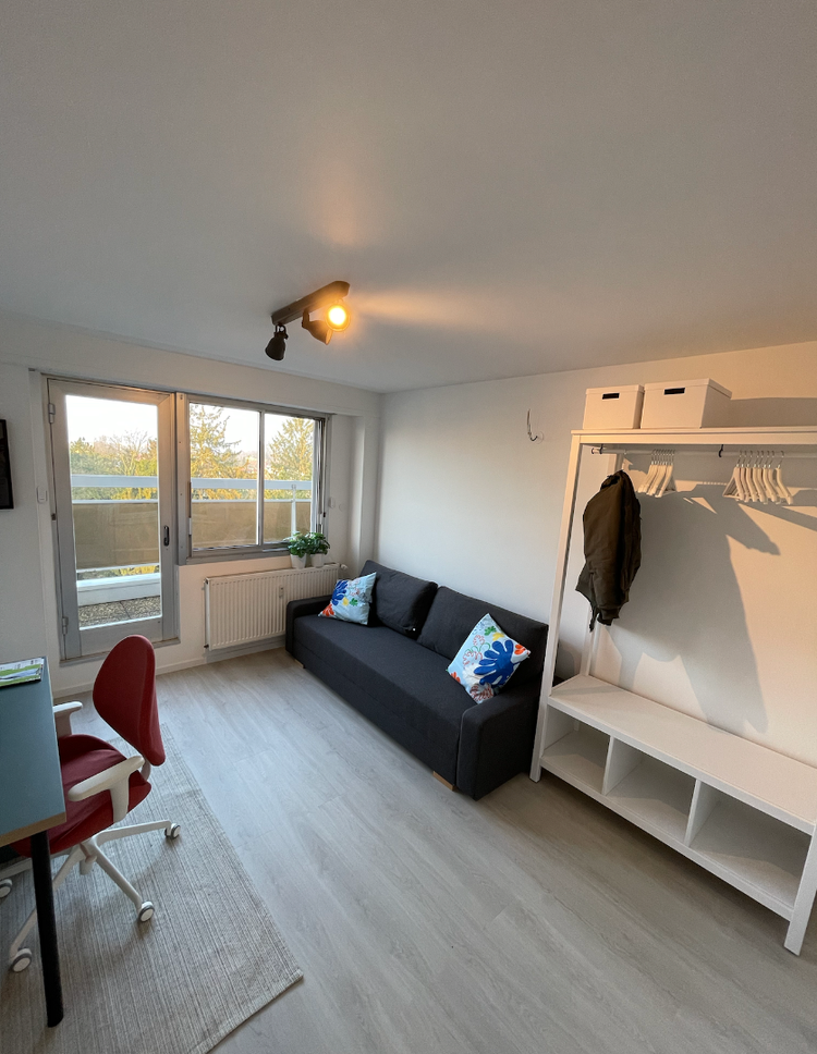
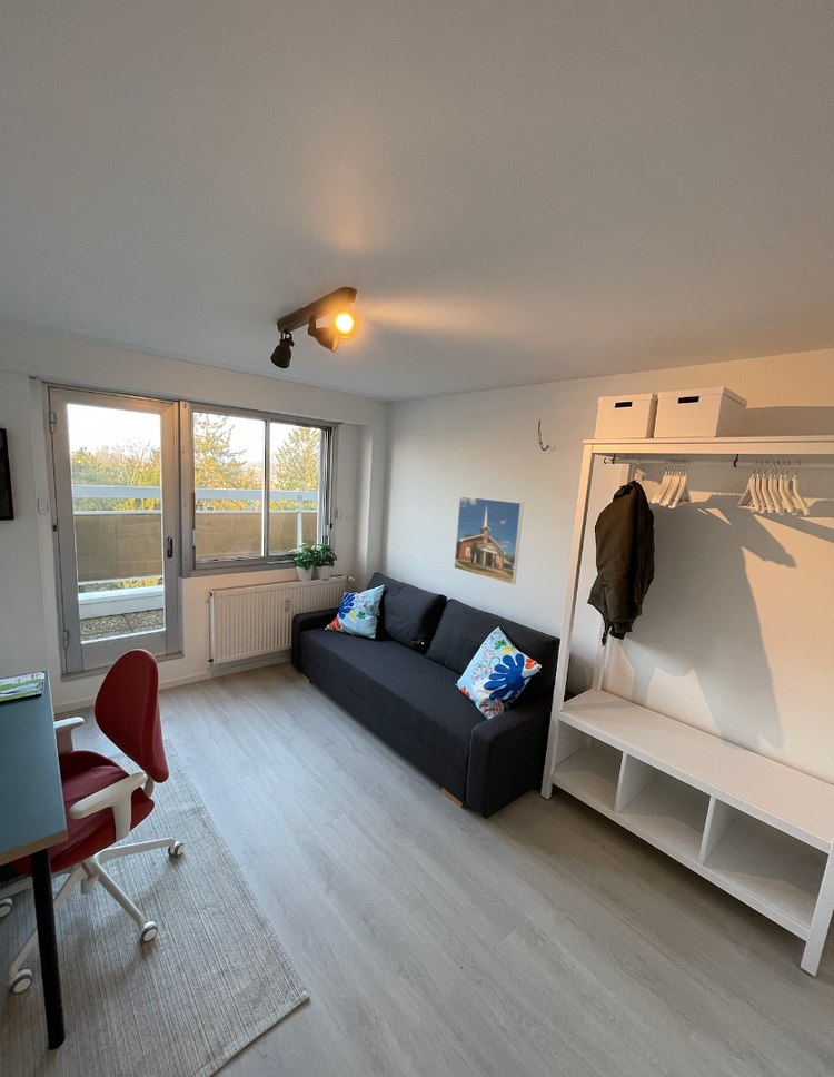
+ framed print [453,495,525,585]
